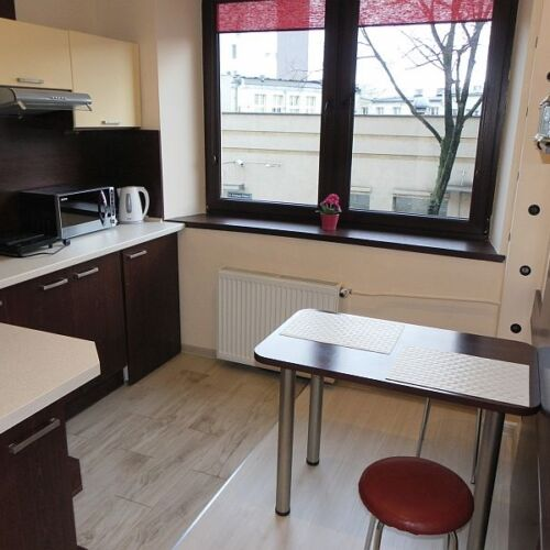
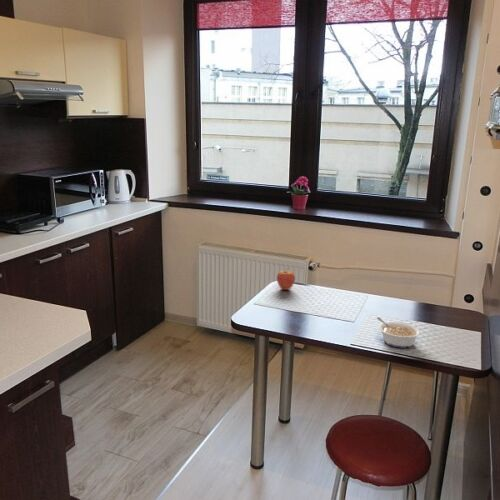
+ legume [376,316,422,349]
+ fruit [276,266,296,291]
